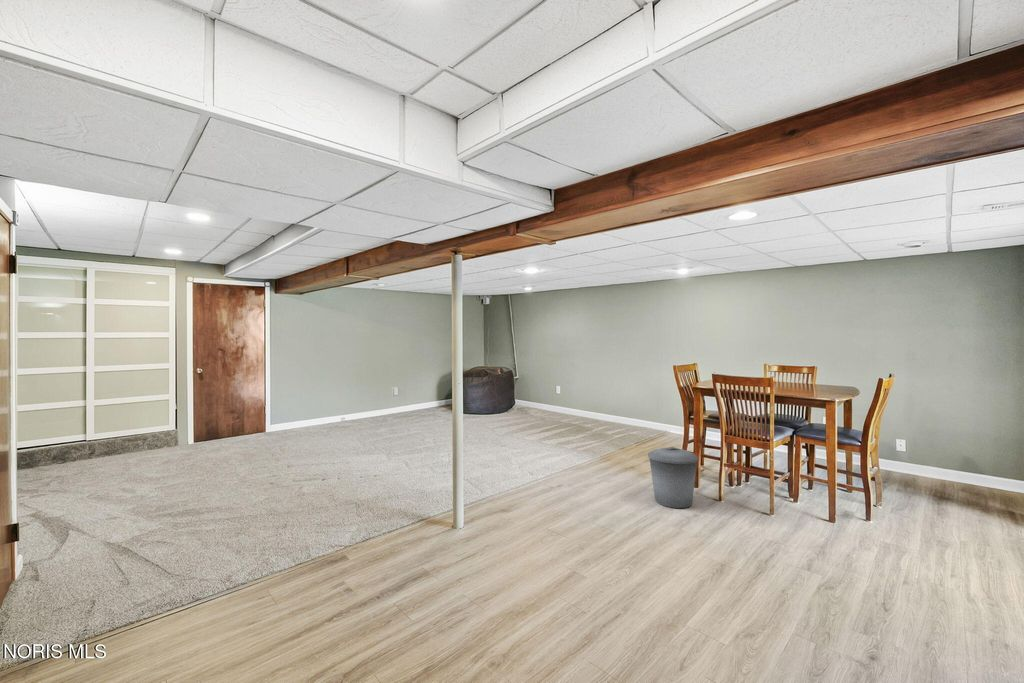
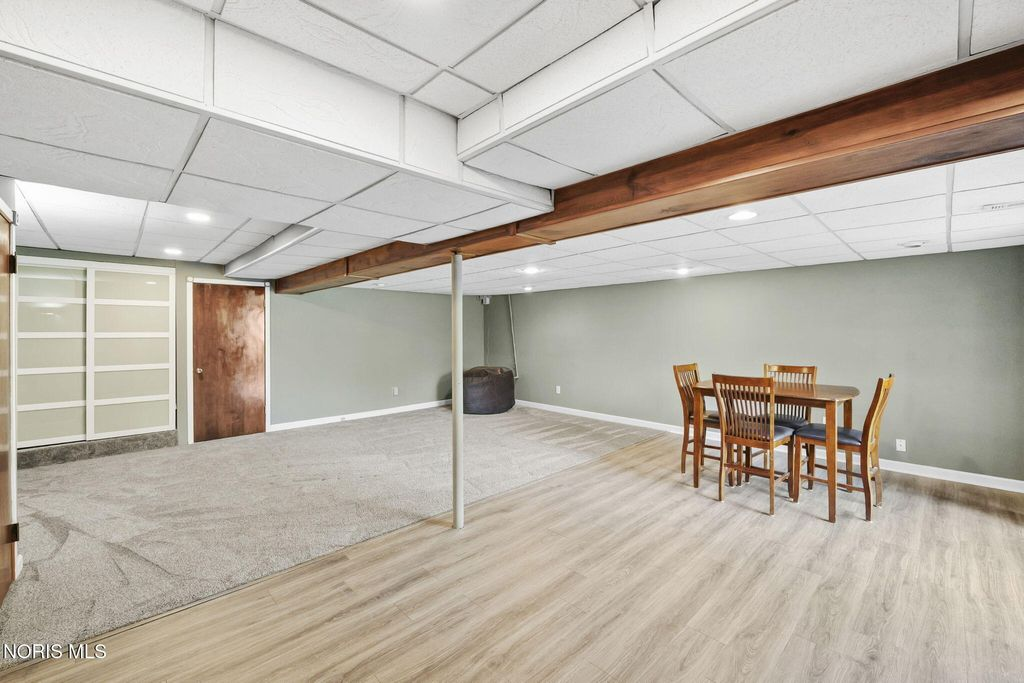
- trash can [647,446,700,509]
